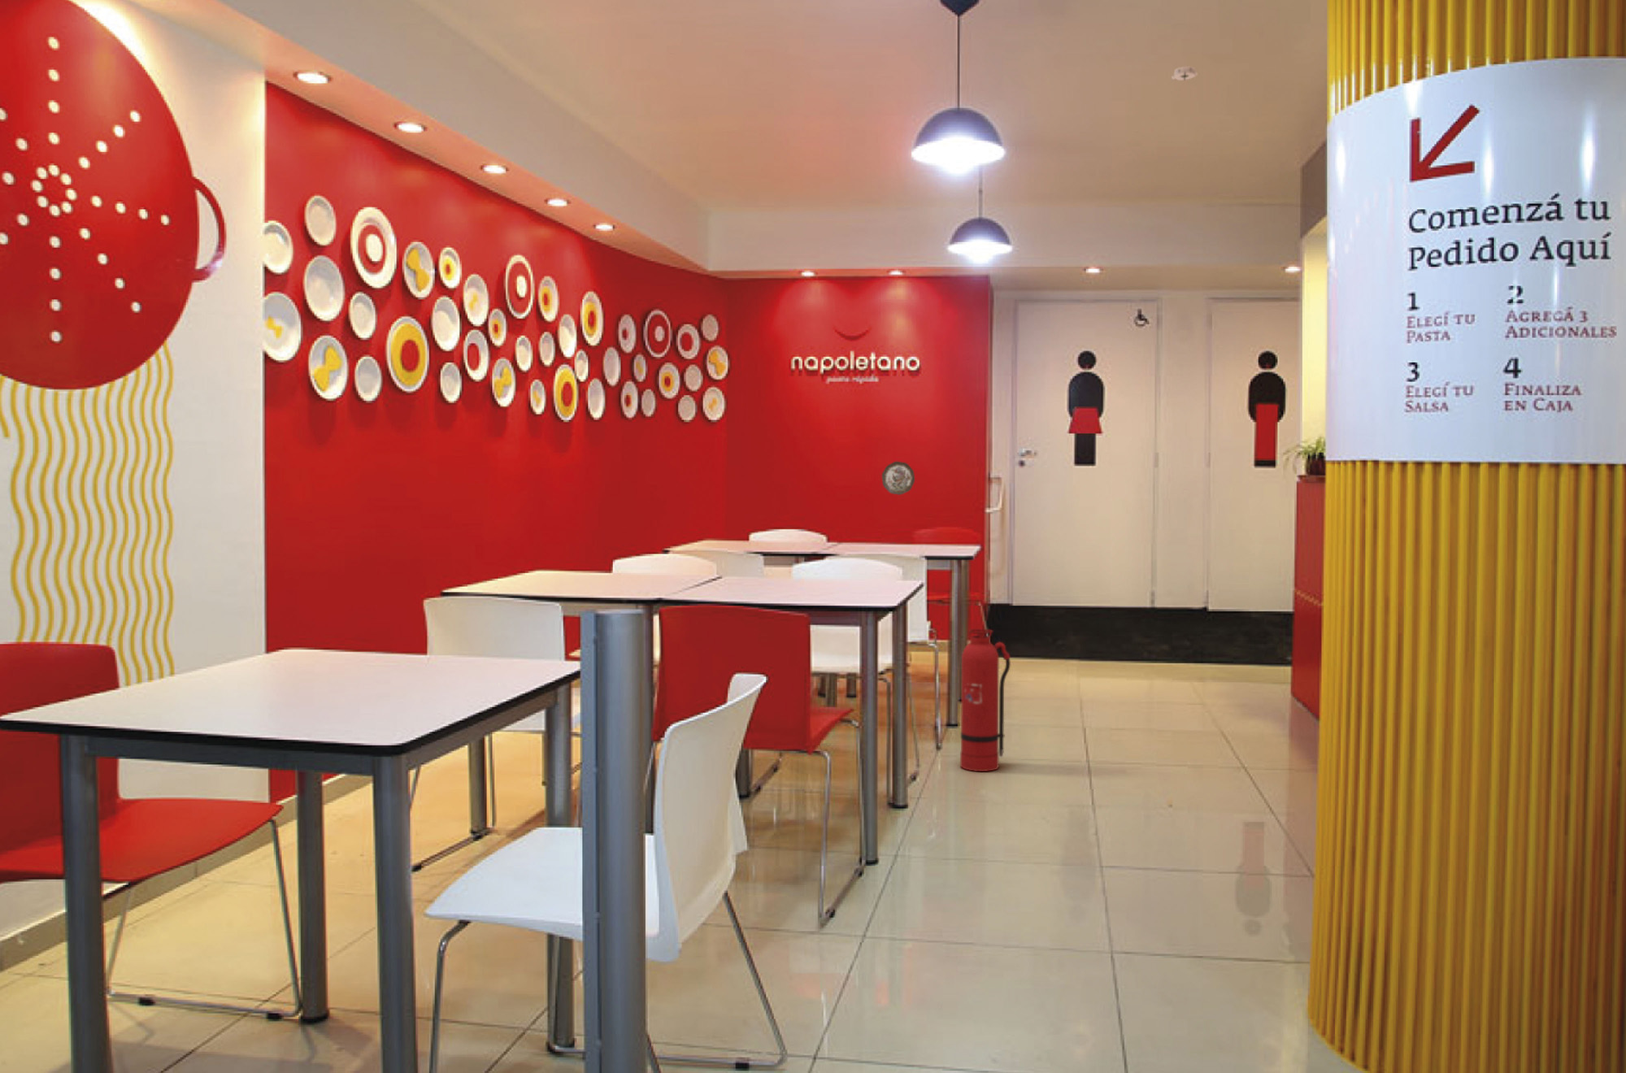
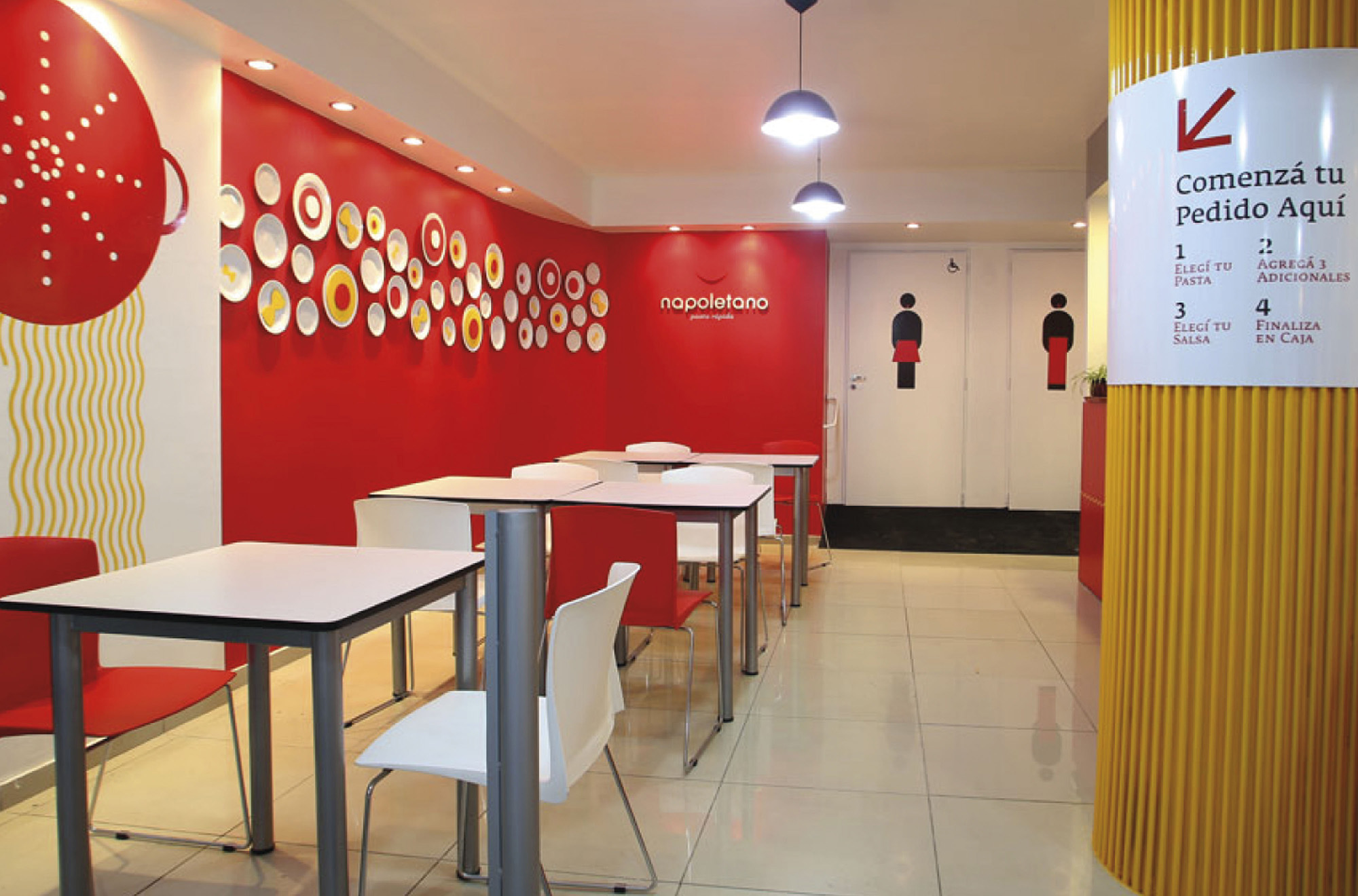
- decorative plate [881,461,916,496]
- fire extinguisher [959,629,1012,772]
- smoke detector [1170,66,1199,83]
